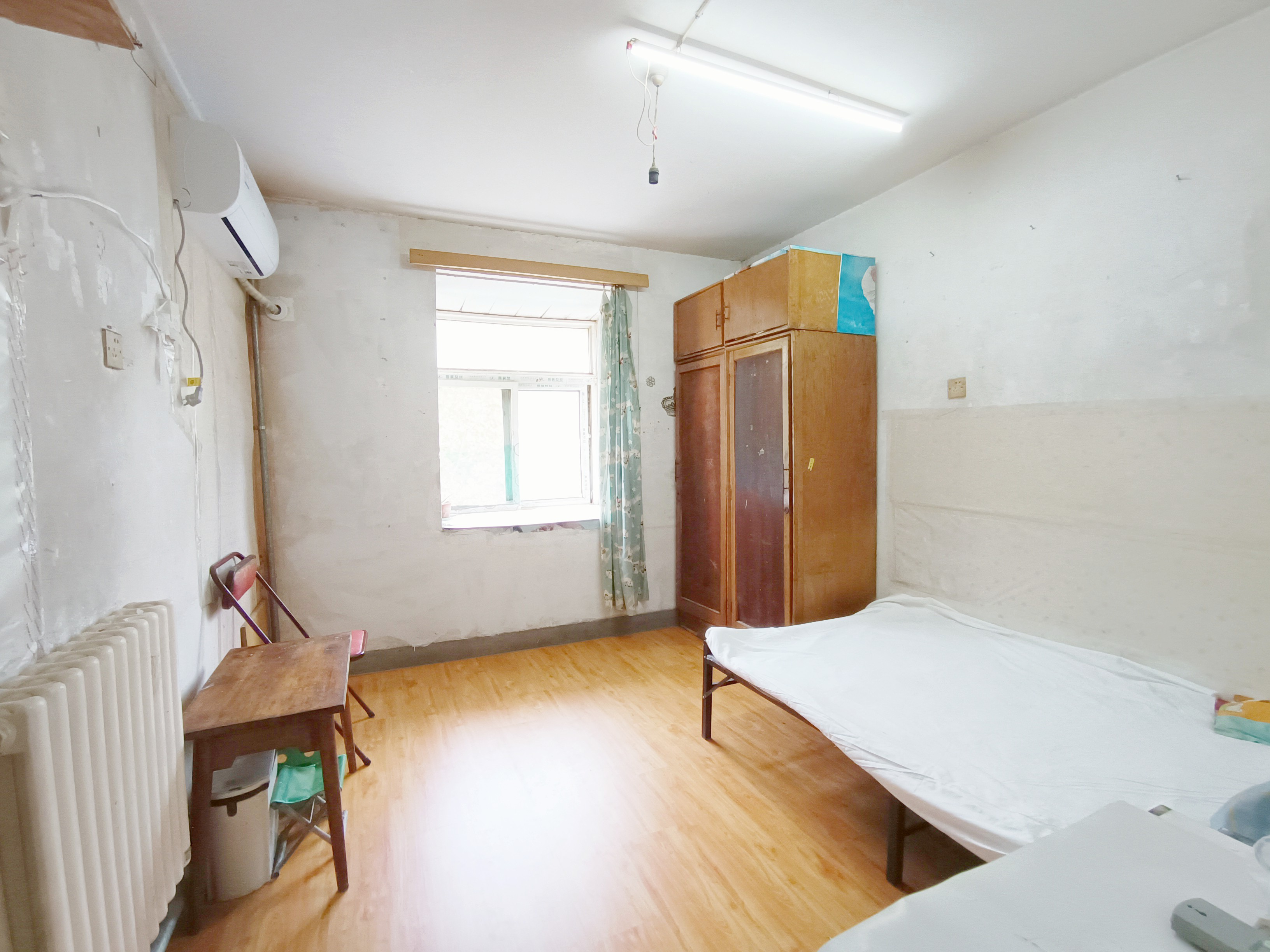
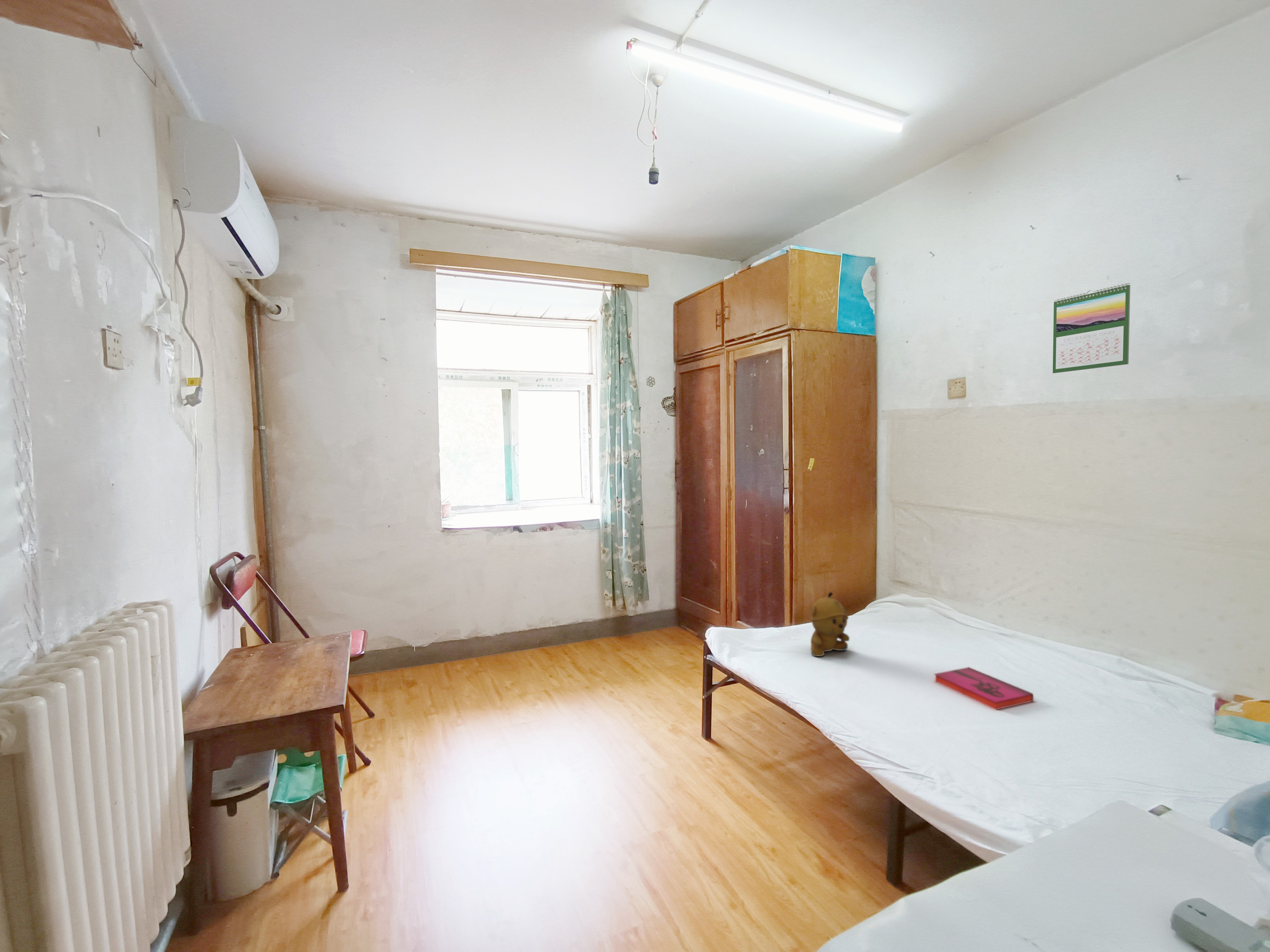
+ stuffed bear [810,592,850,657]
+ hardback book [933,667,1034,710]
+ calendar [1052,282,1131,374]
